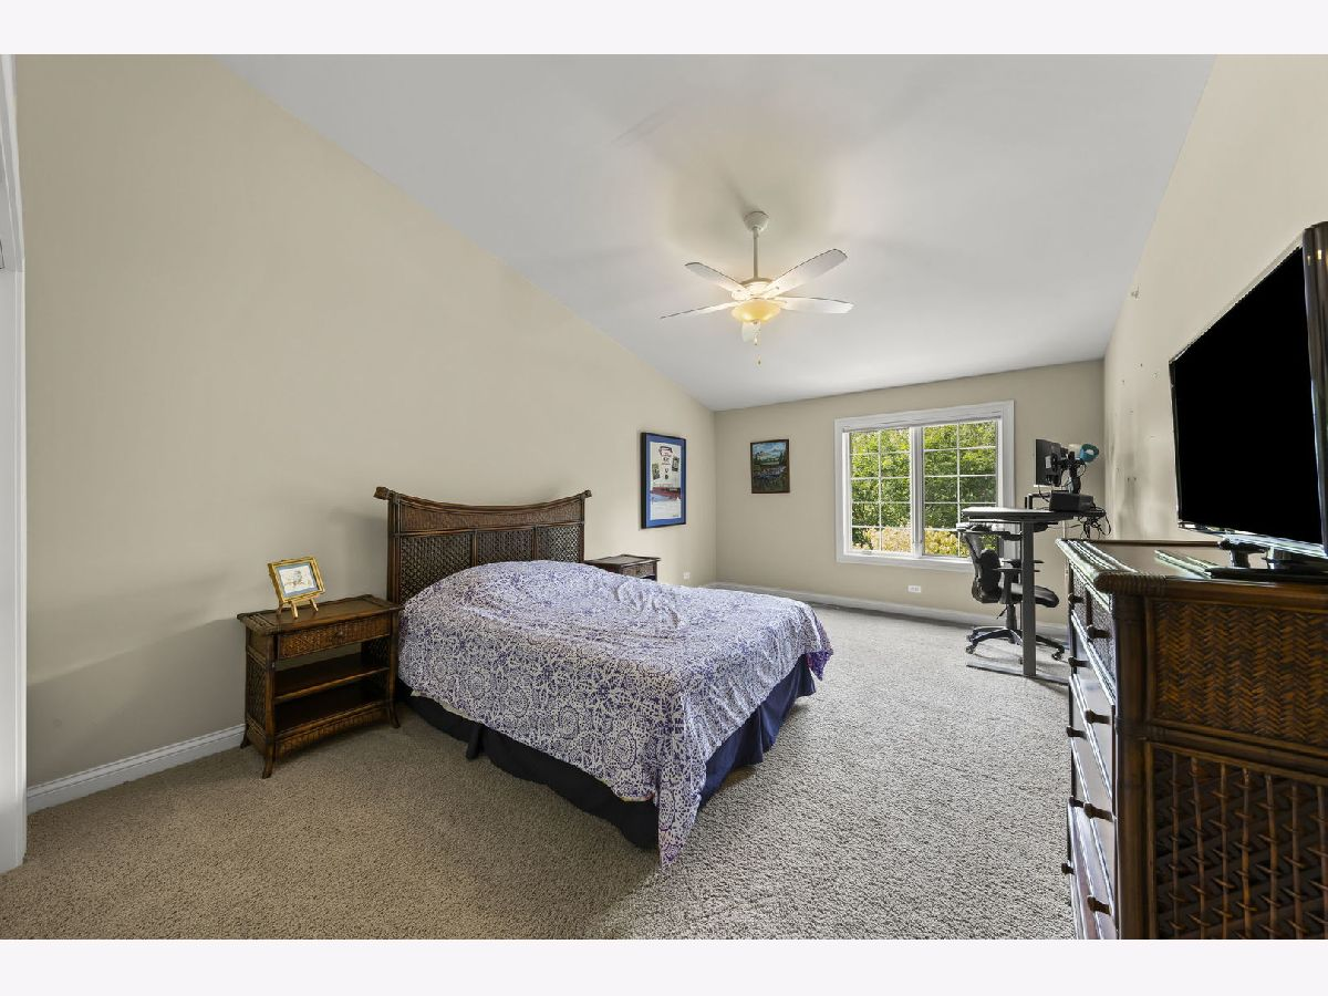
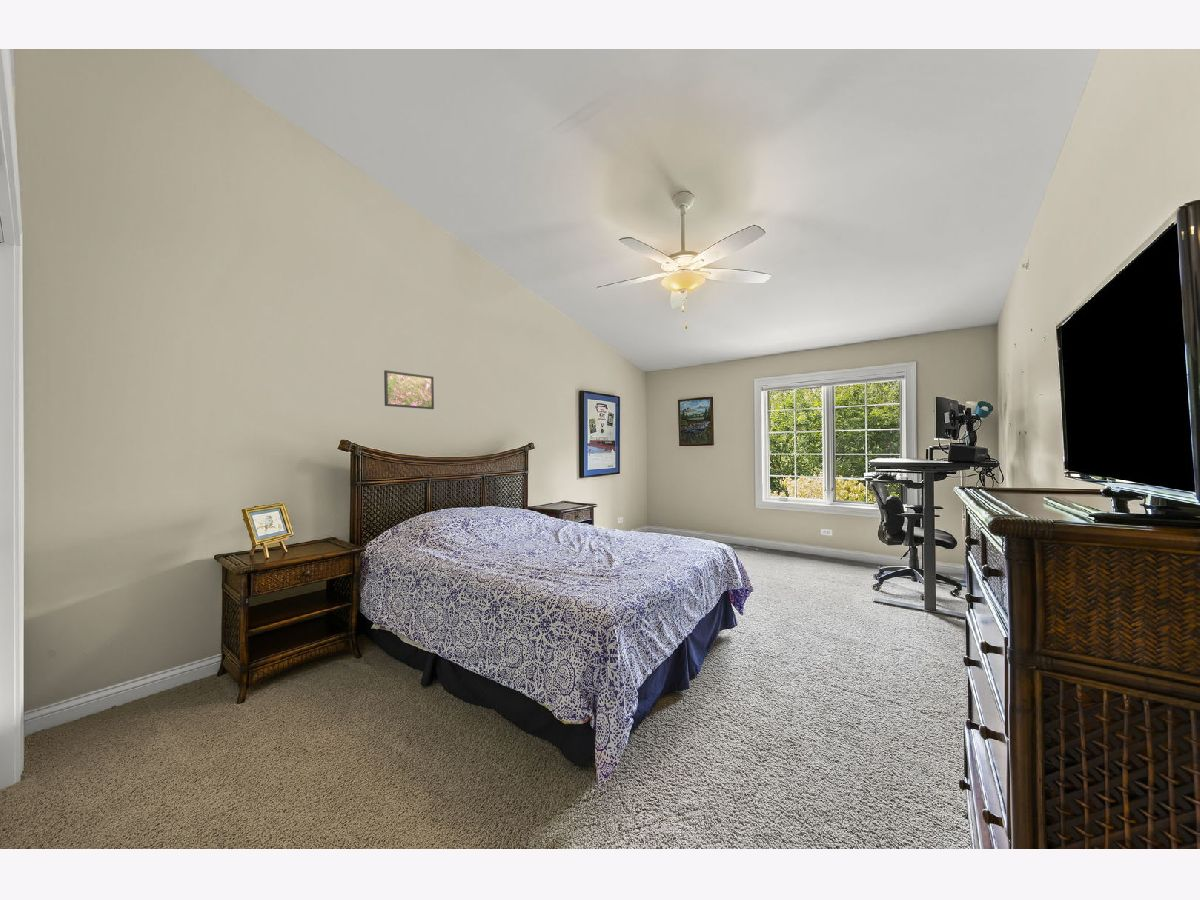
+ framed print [383,369,435,410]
